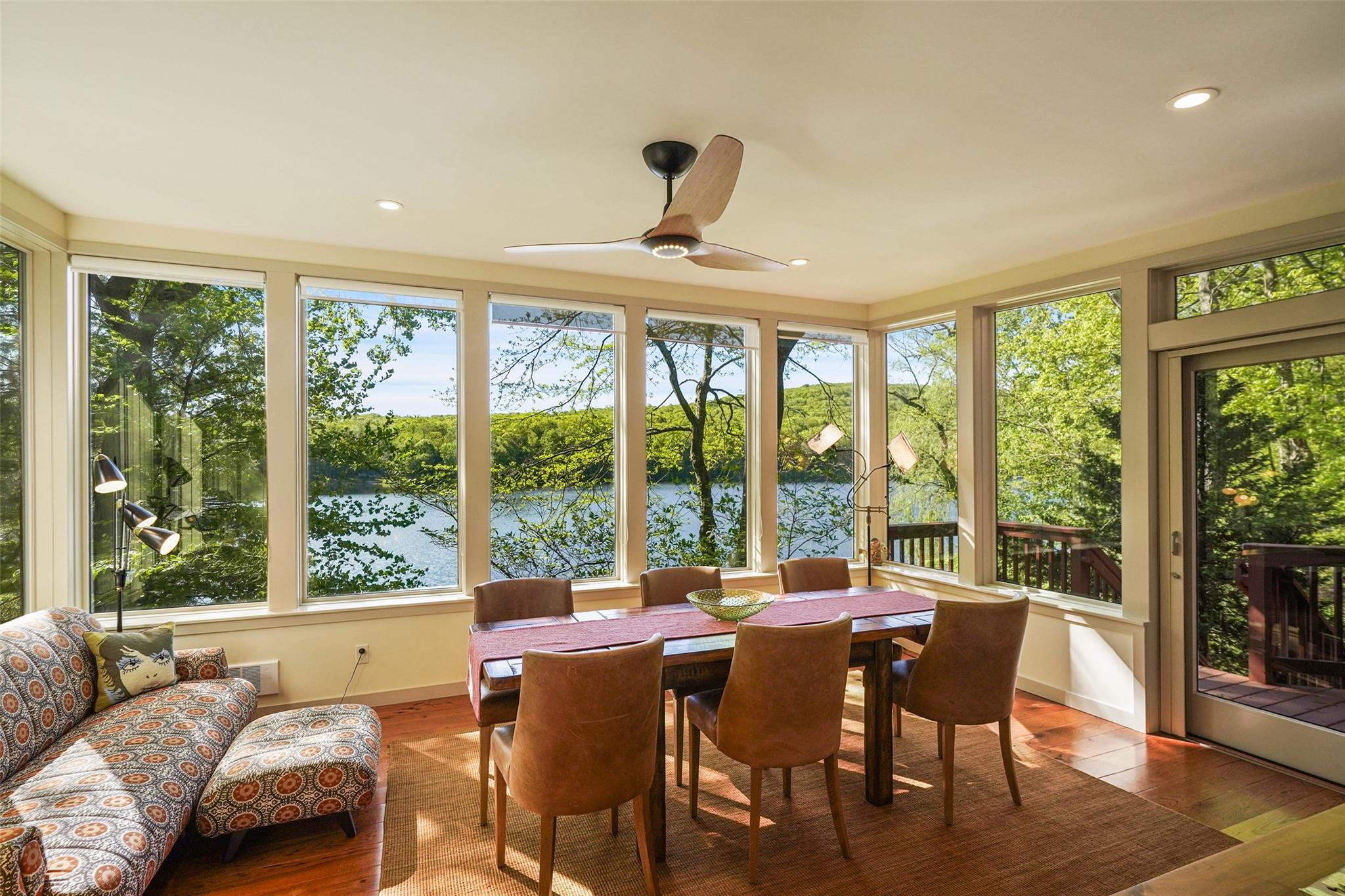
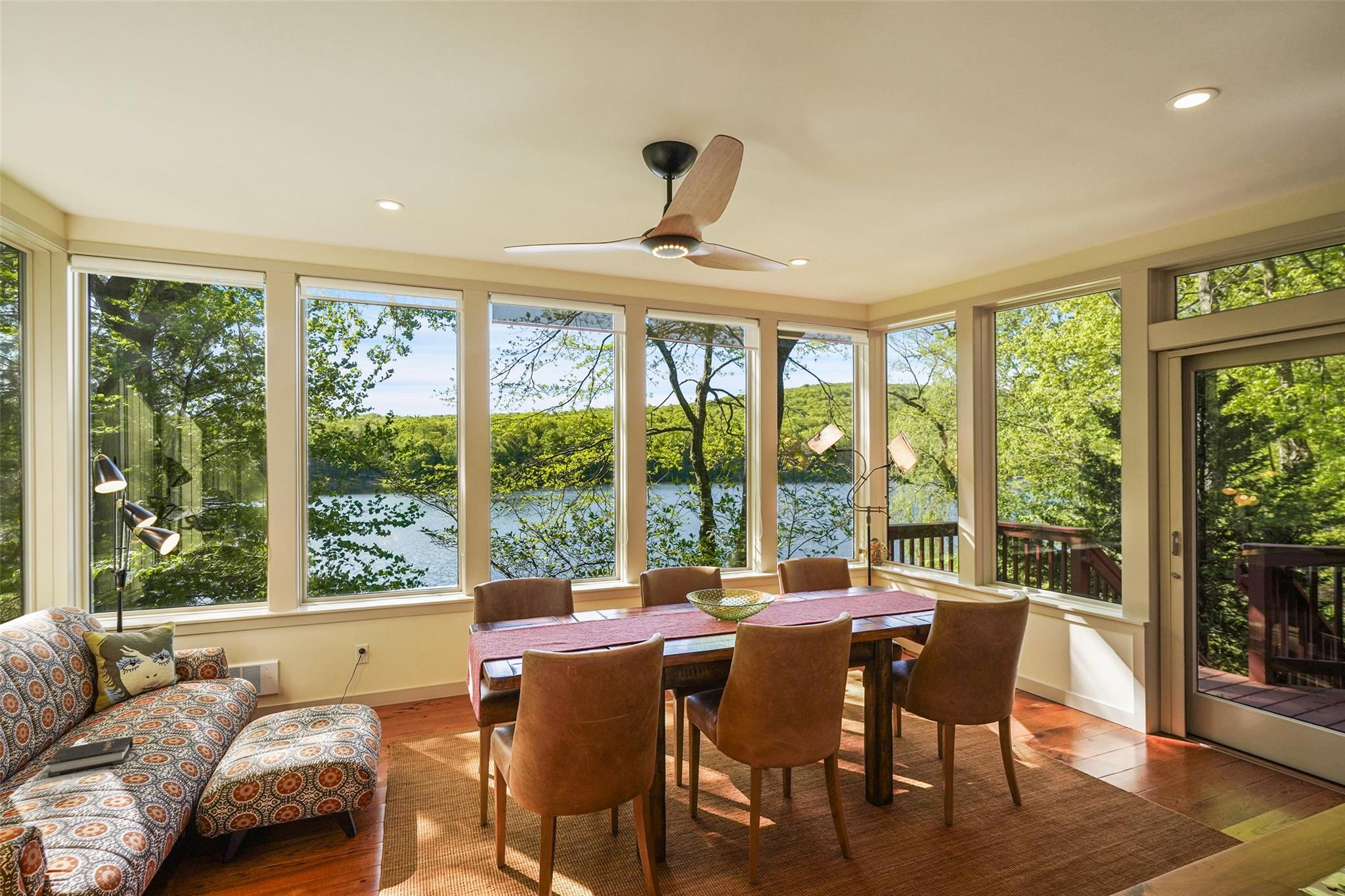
+ hardback book [47,736,133,777]
